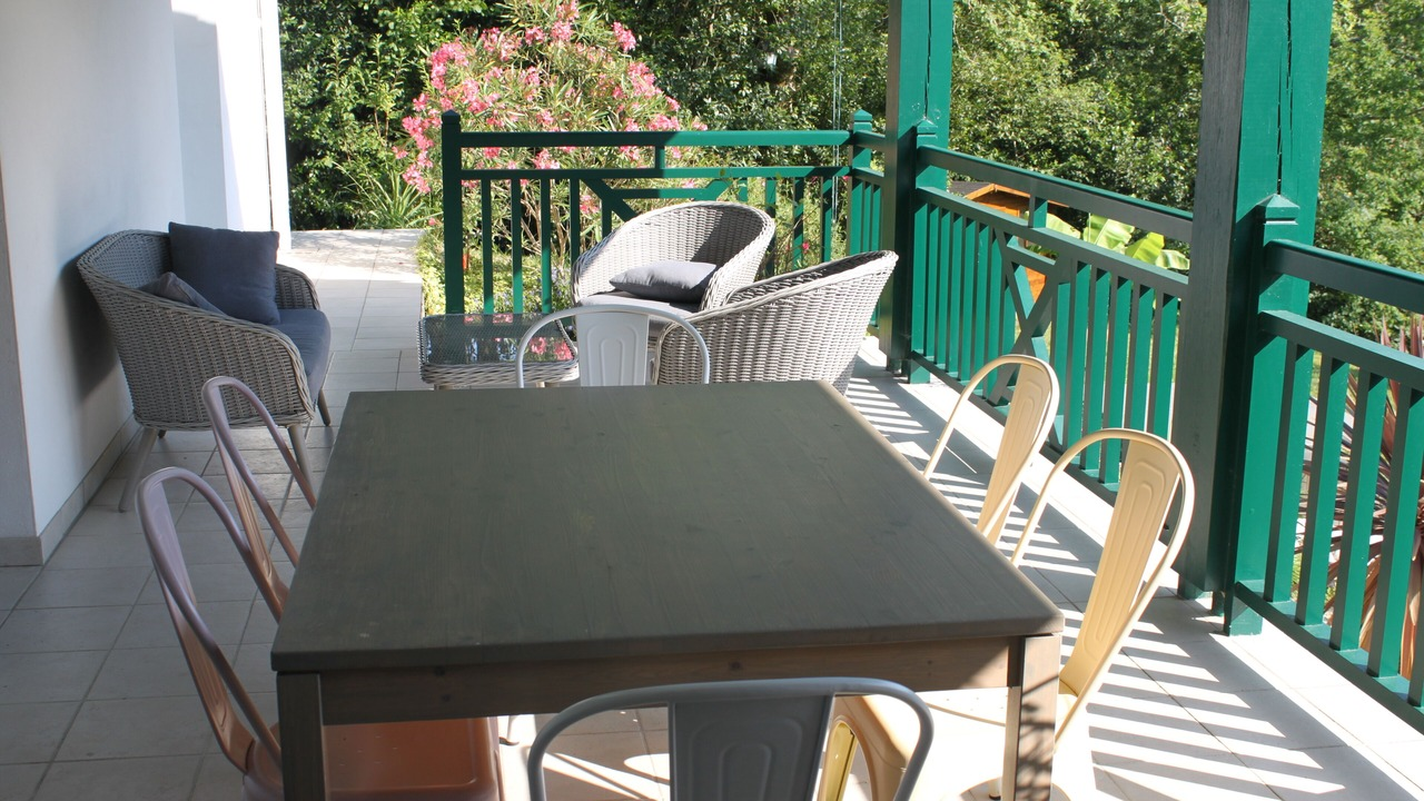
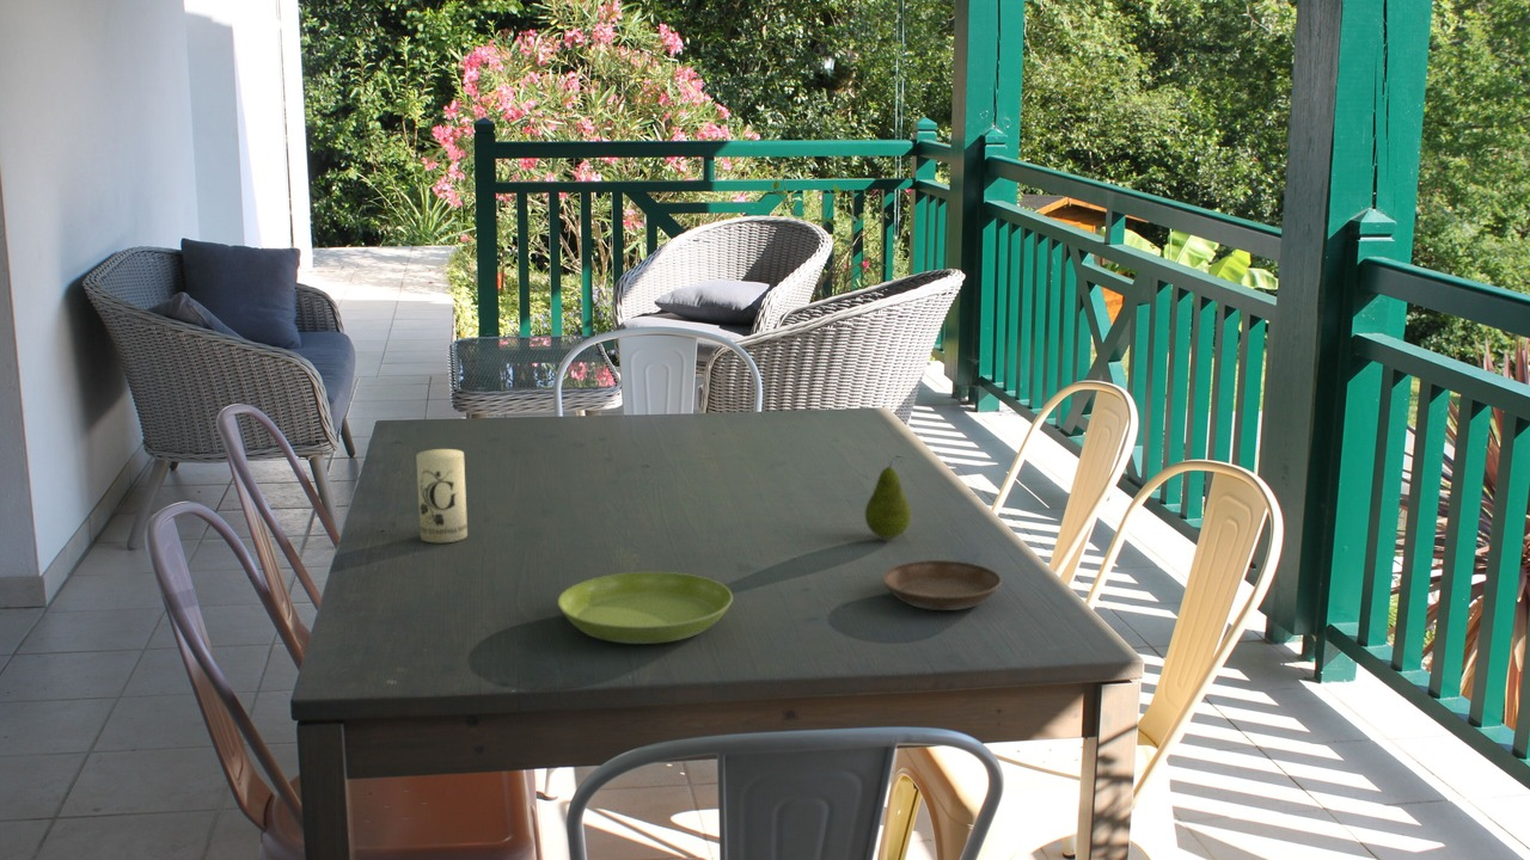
+ saucer [882,559,1003,612]
+ candle [415,448,469,543]
+ saucer [557,571,734,645]
+ fruit [864,460,912,540]
